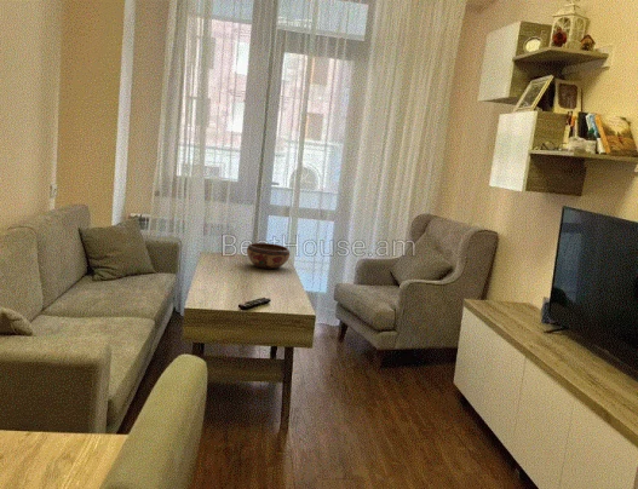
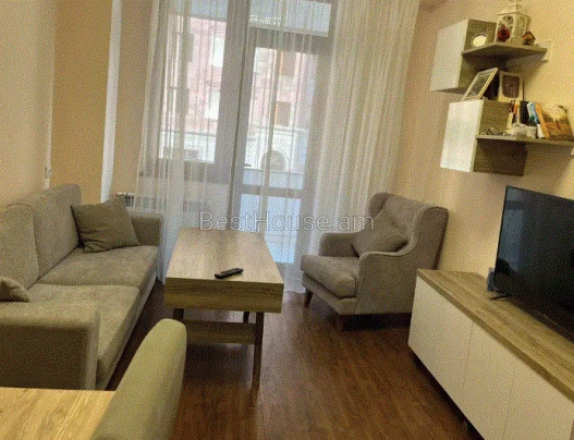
- decorative bowl [246,242,291,270]
